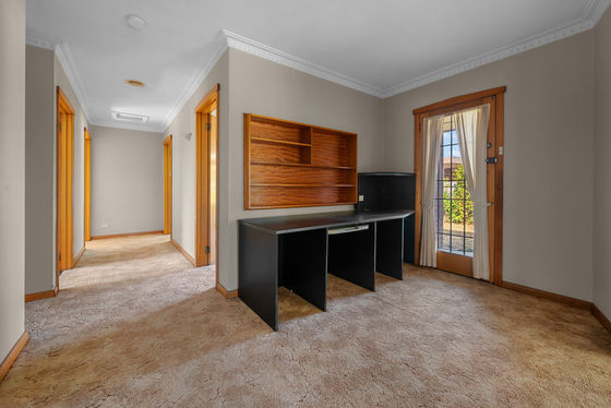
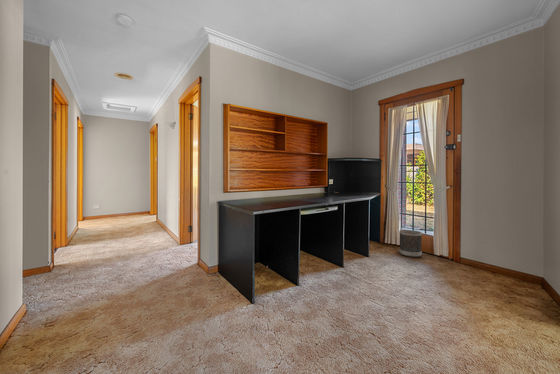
+ wastebasket [398,229,423,258]
